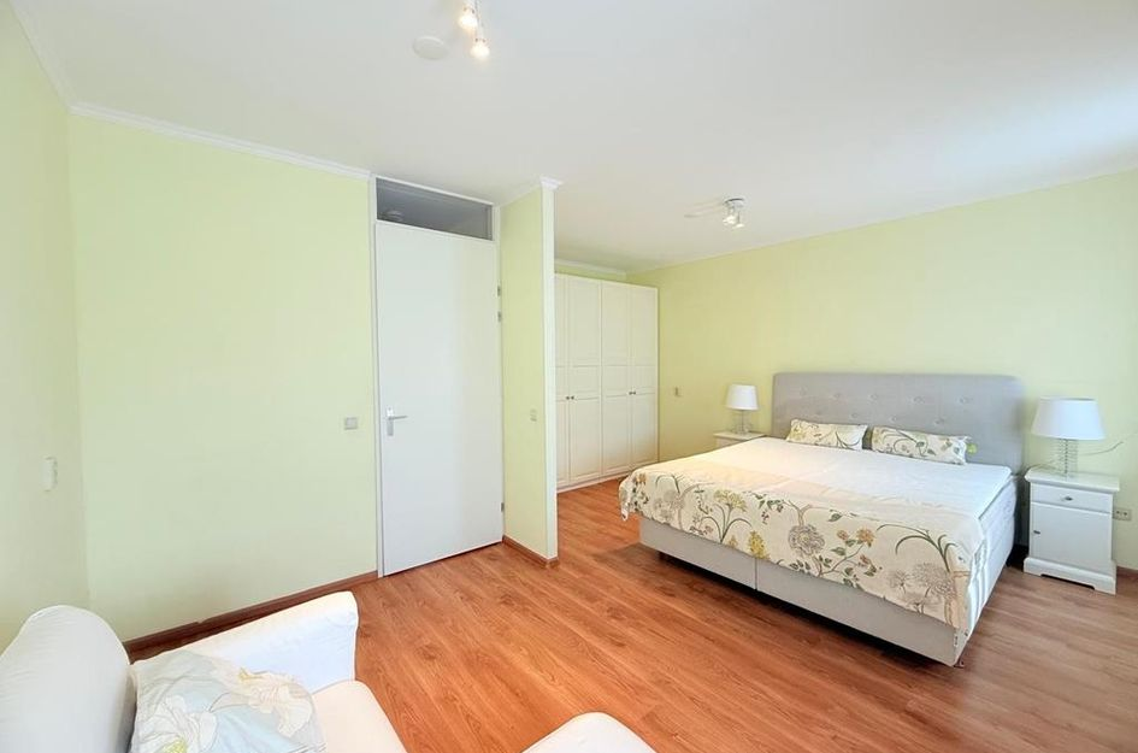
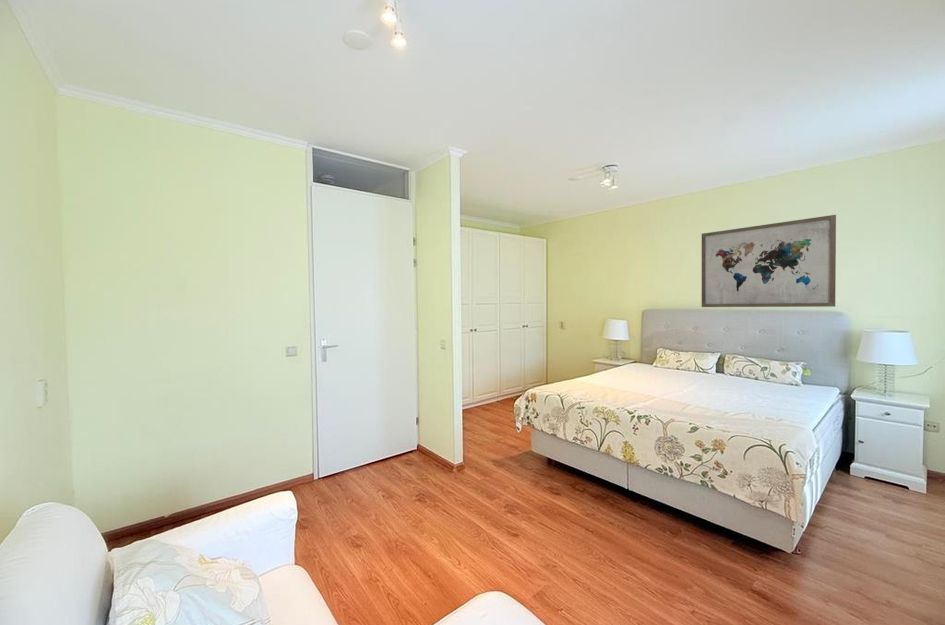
+ wall art [701,214,837,308]
